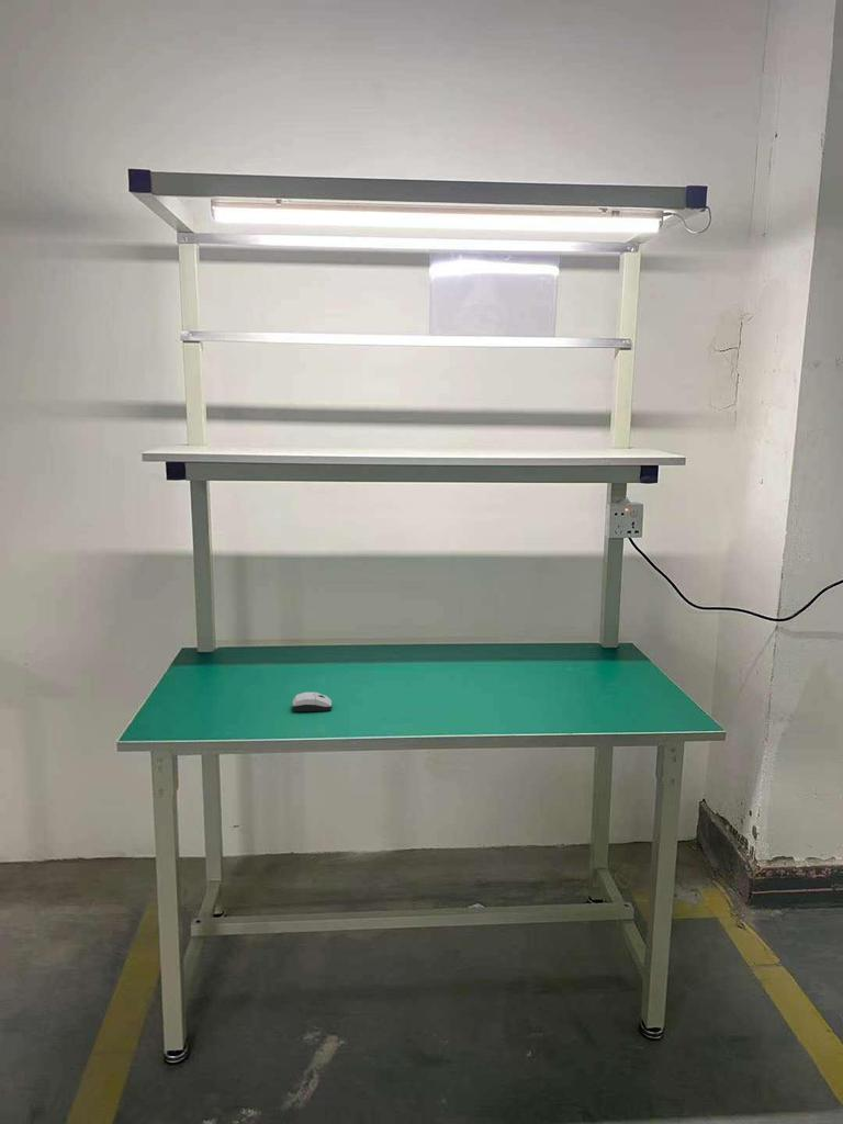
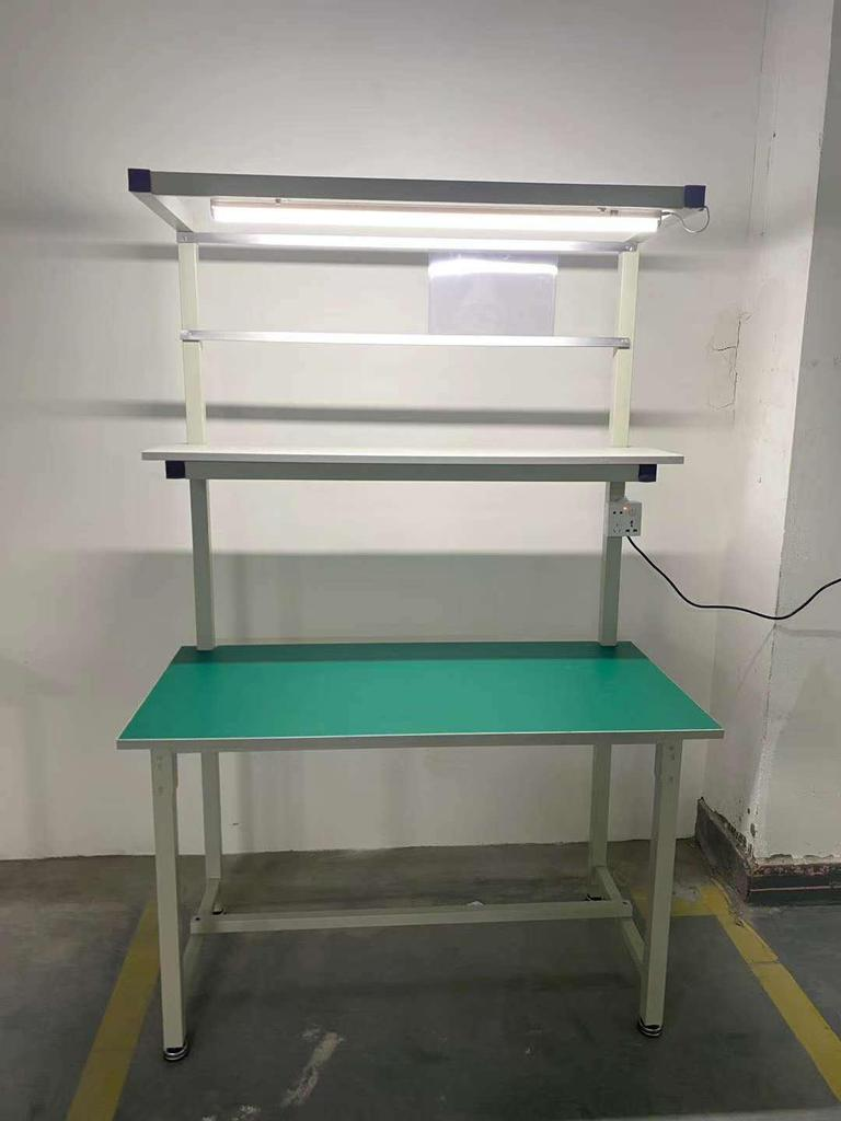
- computer mouse [291,692,333,712]
